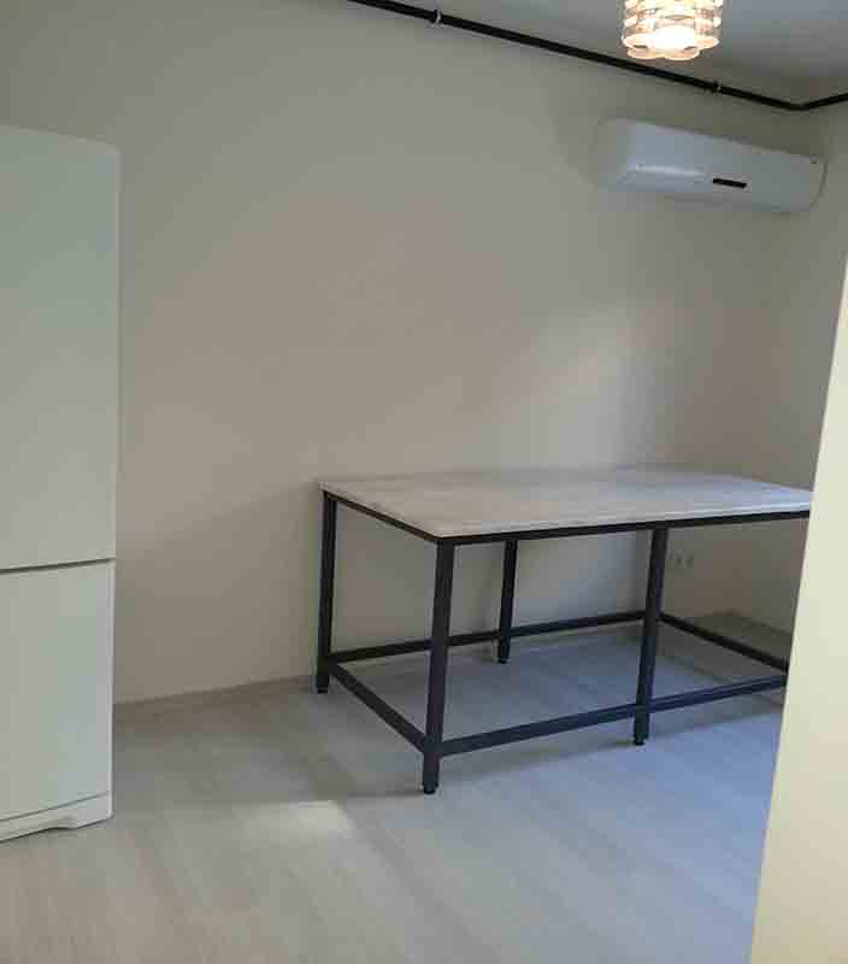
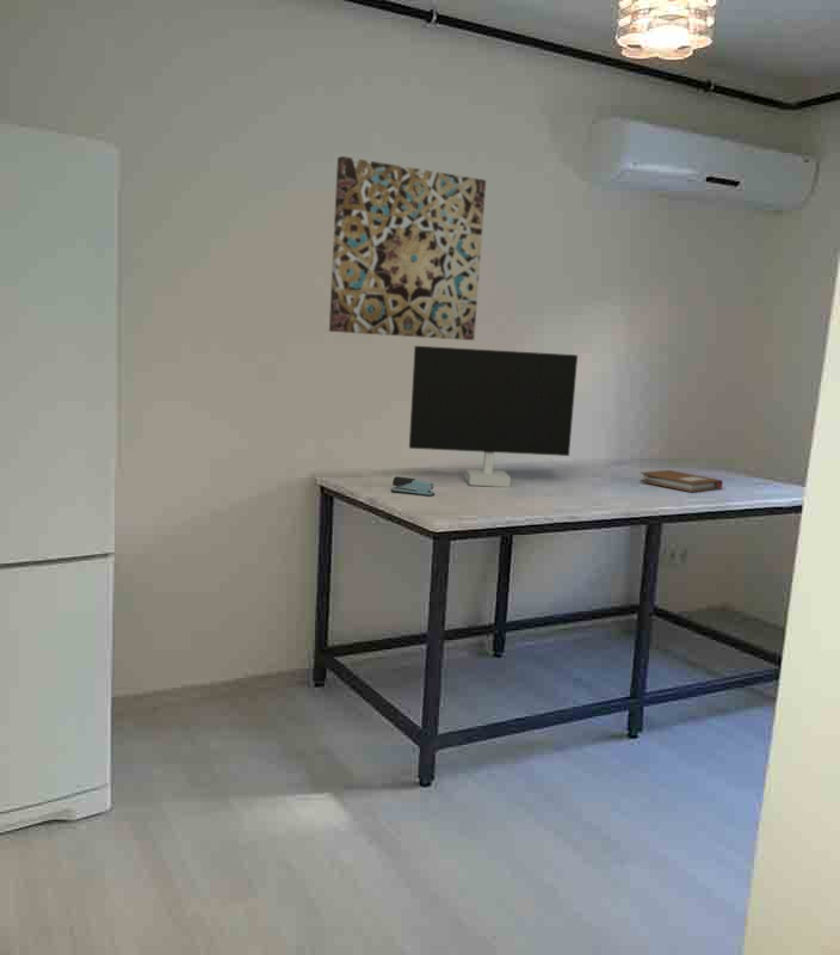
+ wall art [328,155,487,341]
+ notebook [638,469,723,493]
+ stapler [389,475,436,498]
+ monitor [408,345,579,488]
